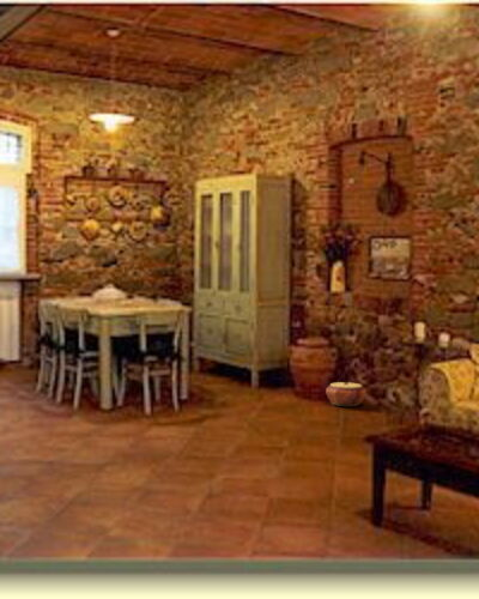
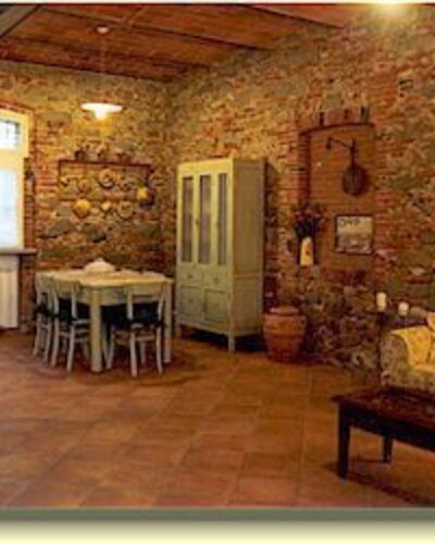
- woven basket [325,381,368,407]
